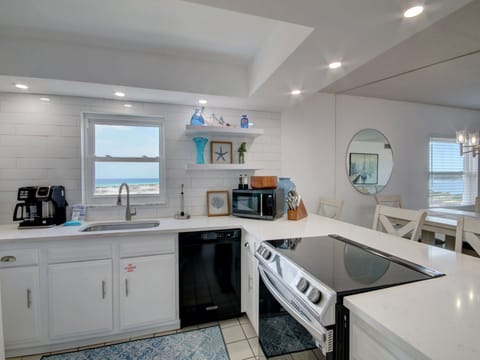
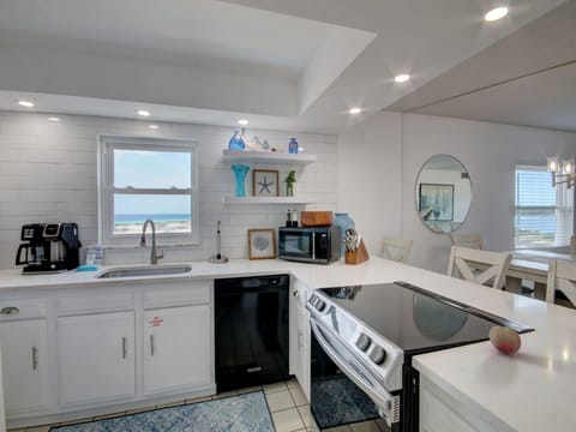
+ fruit [488,325,522,354]
